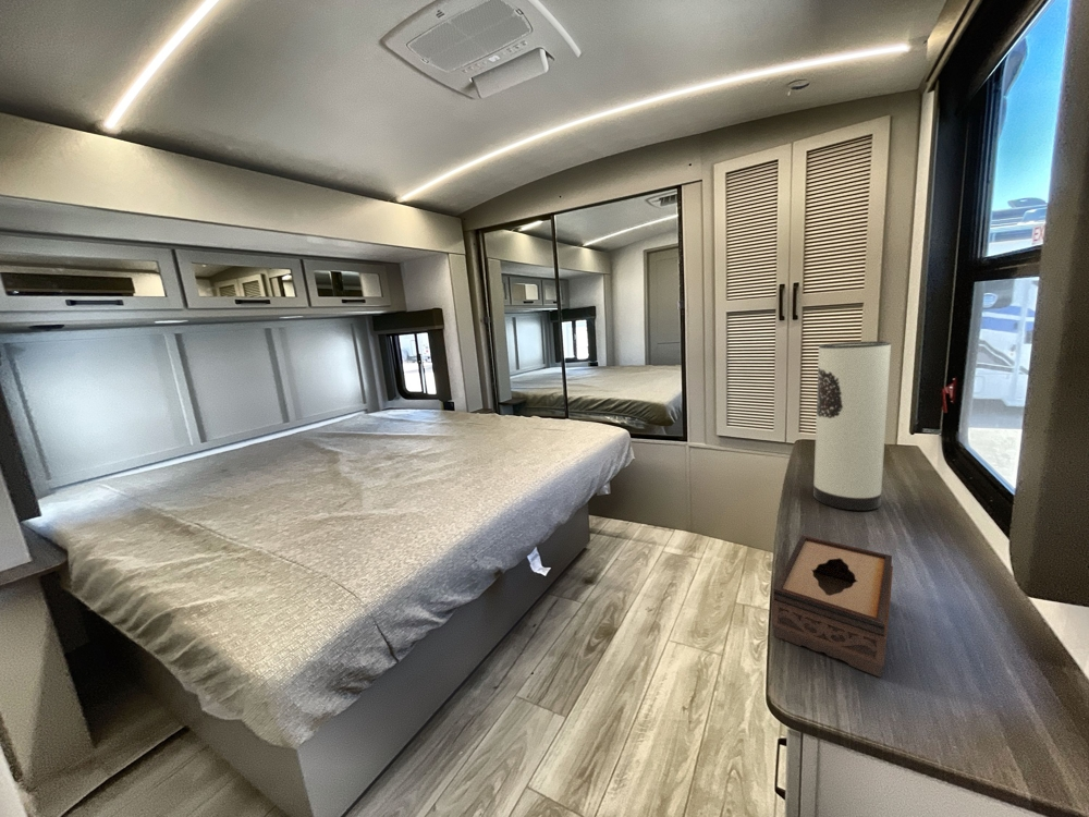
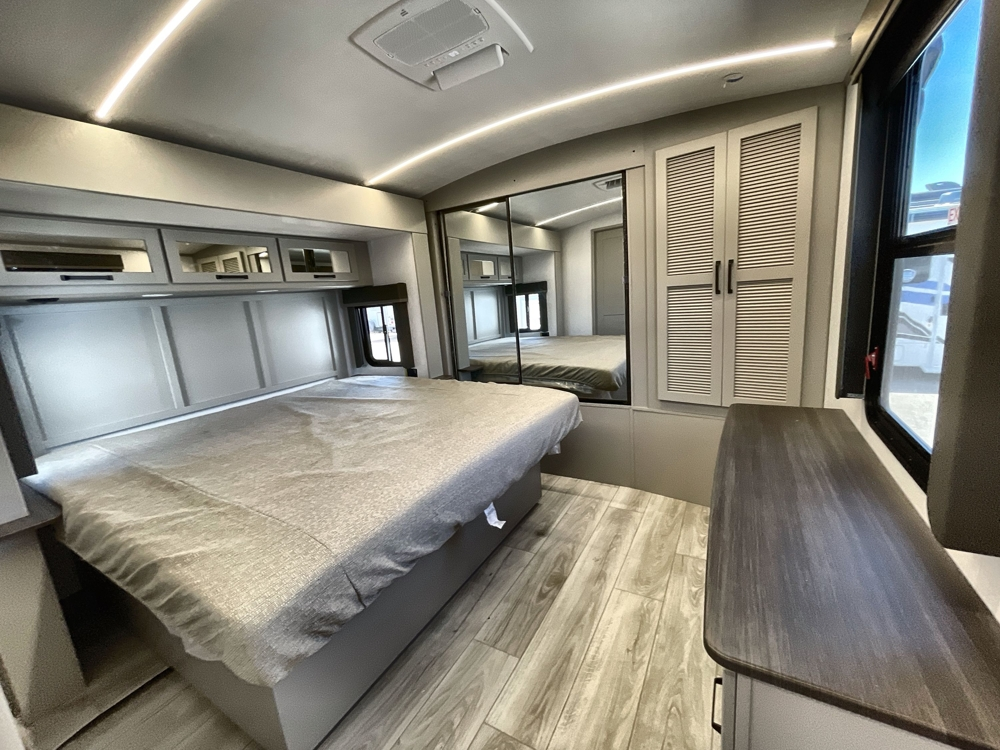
- tissue box [771,534,894,679]
- table lamp [812,340,892,512]
